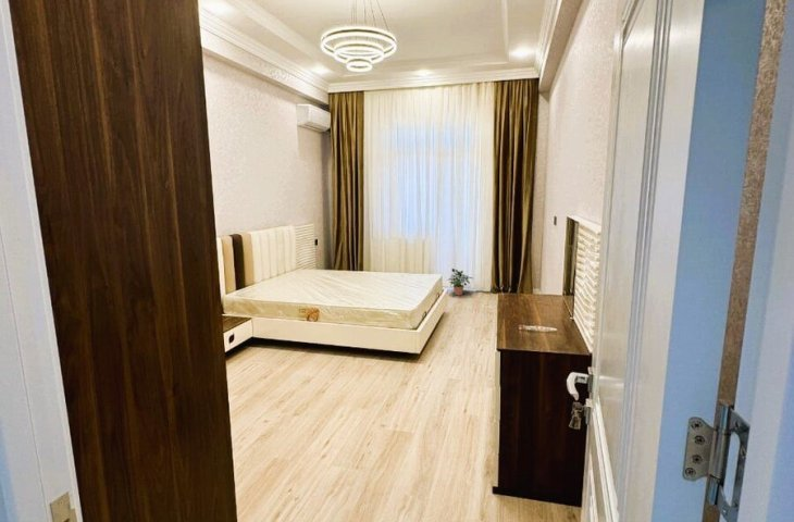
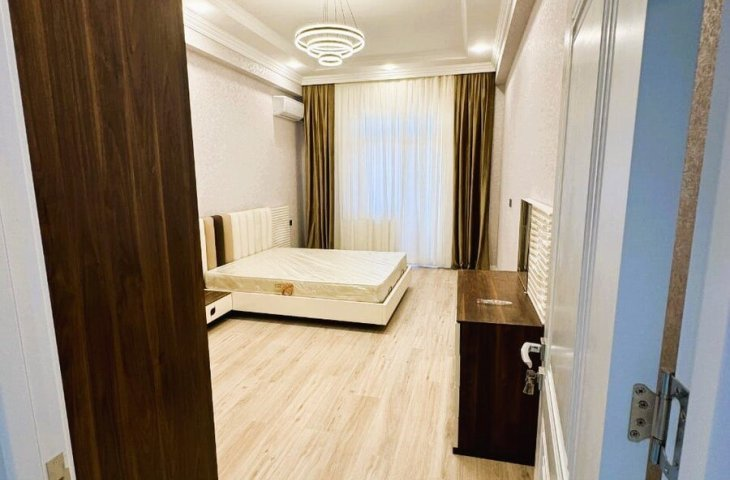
- potted plant [446,268,473,296]
